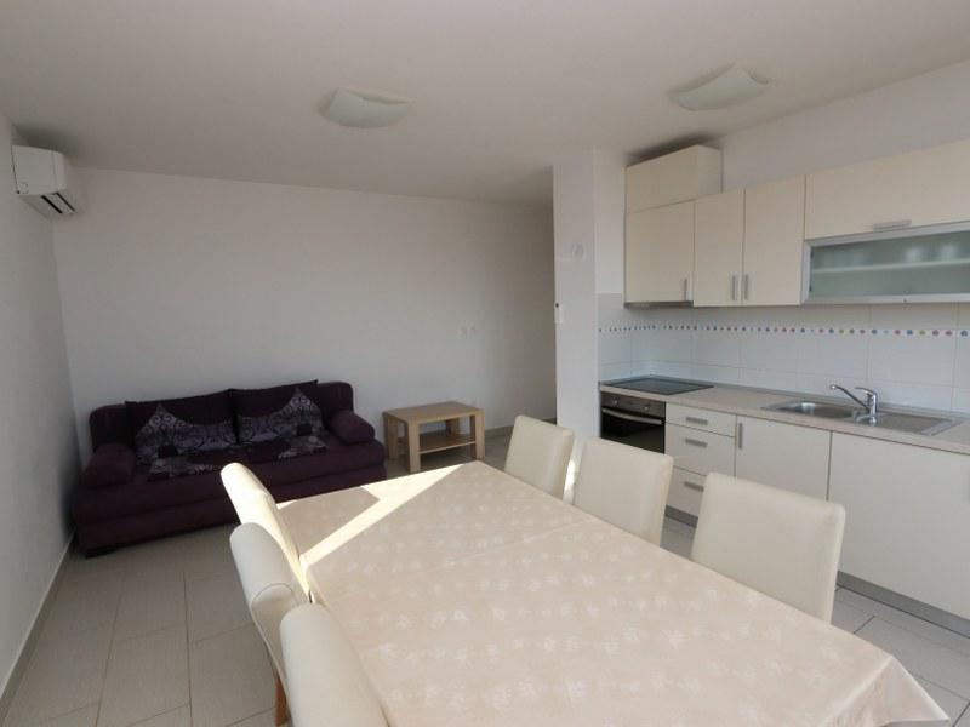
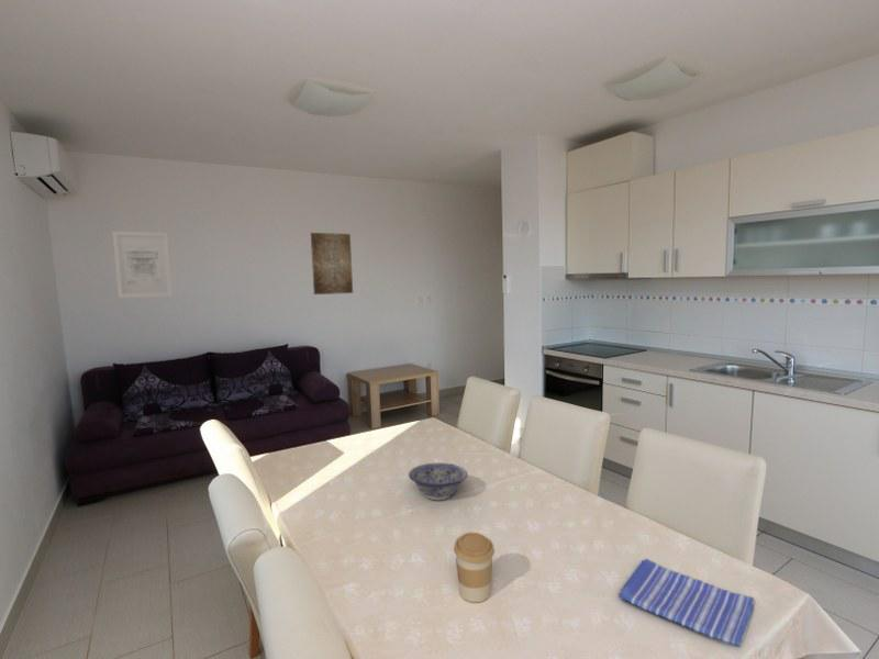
+ dish towel [617,558,755,648]
+ wall art [310,232,354,295]
+ bowl [408,462,469,501]
+ coffee cup [453,532,496,603]
+ wall art [111,231,174,299]
